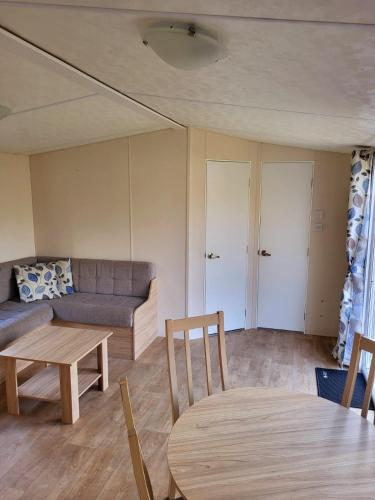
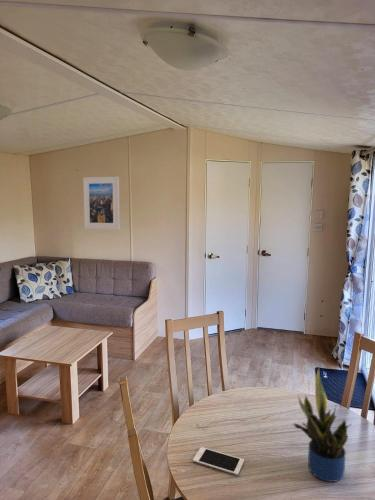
+ cell phone [192,446,245,476]
+ potted plant [292,366,352,483]
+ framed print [82,176,121,230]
